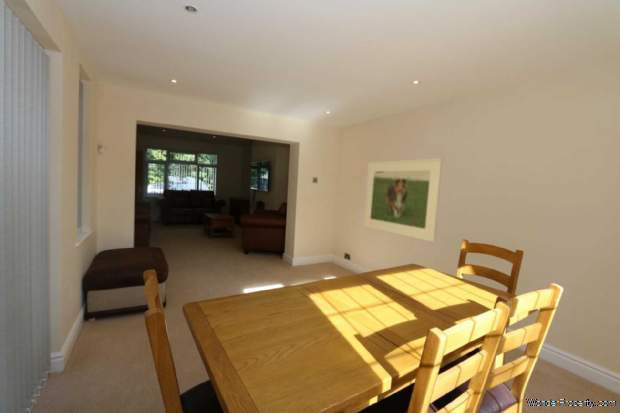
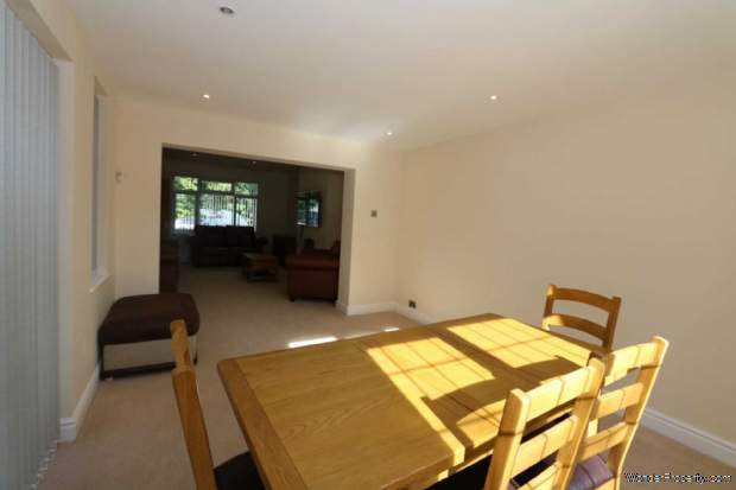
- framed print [363,157,444,243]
